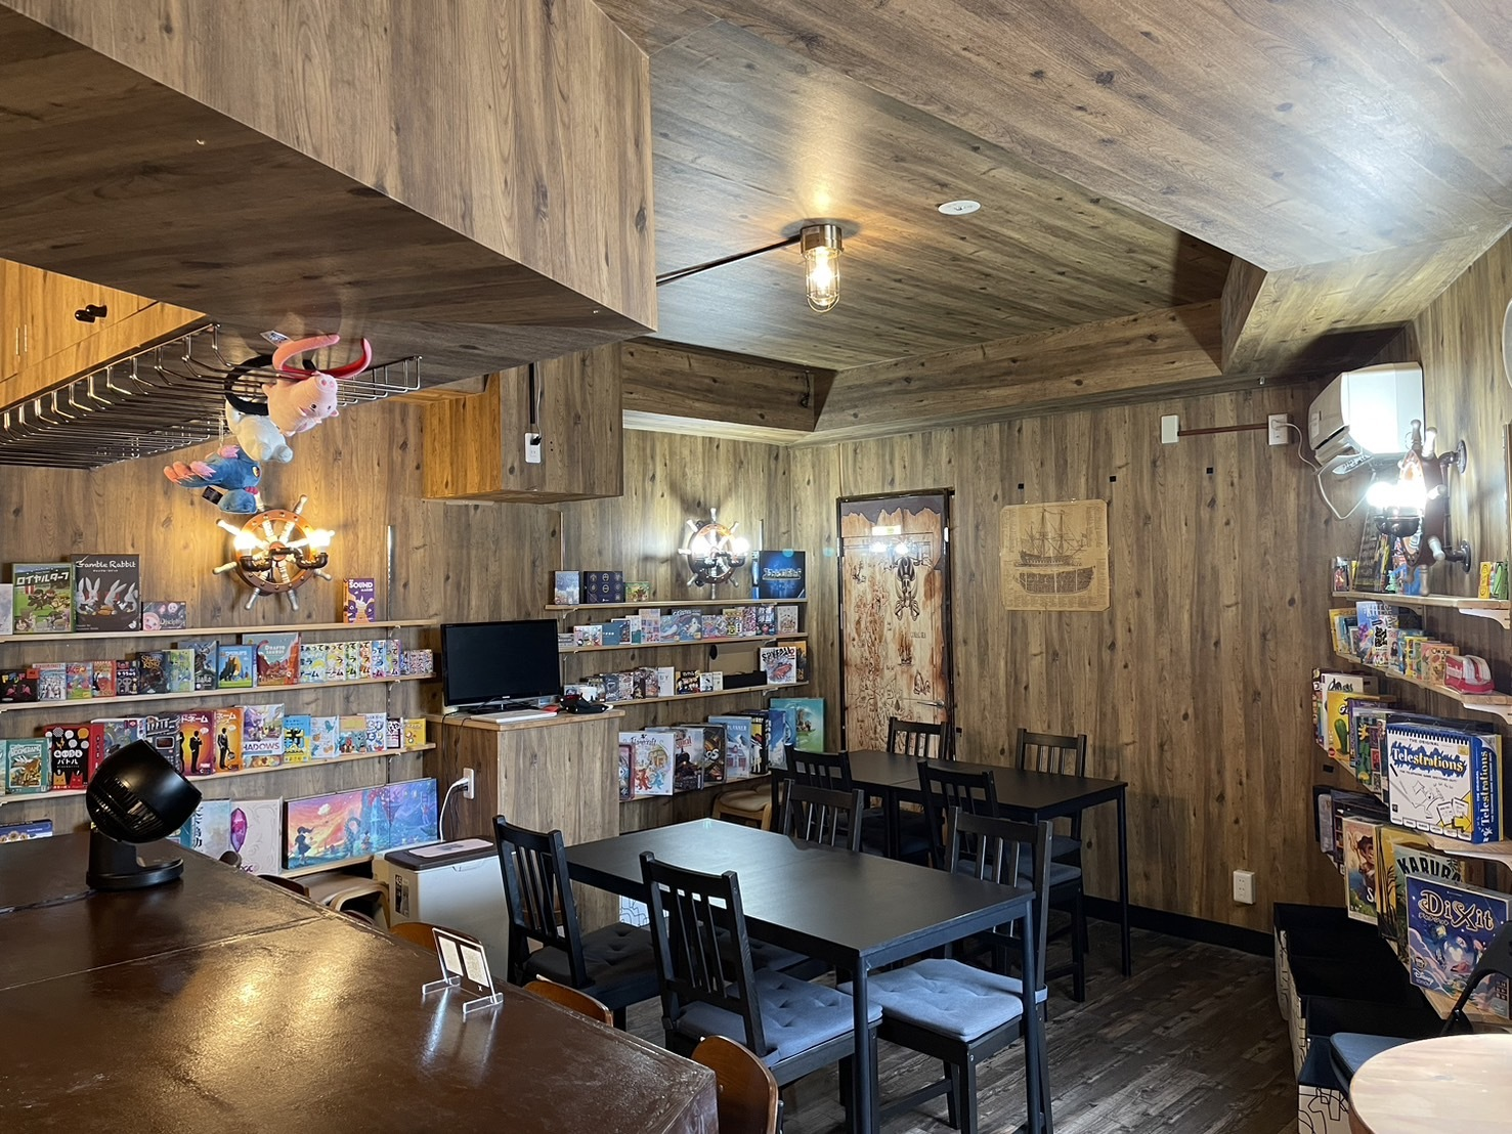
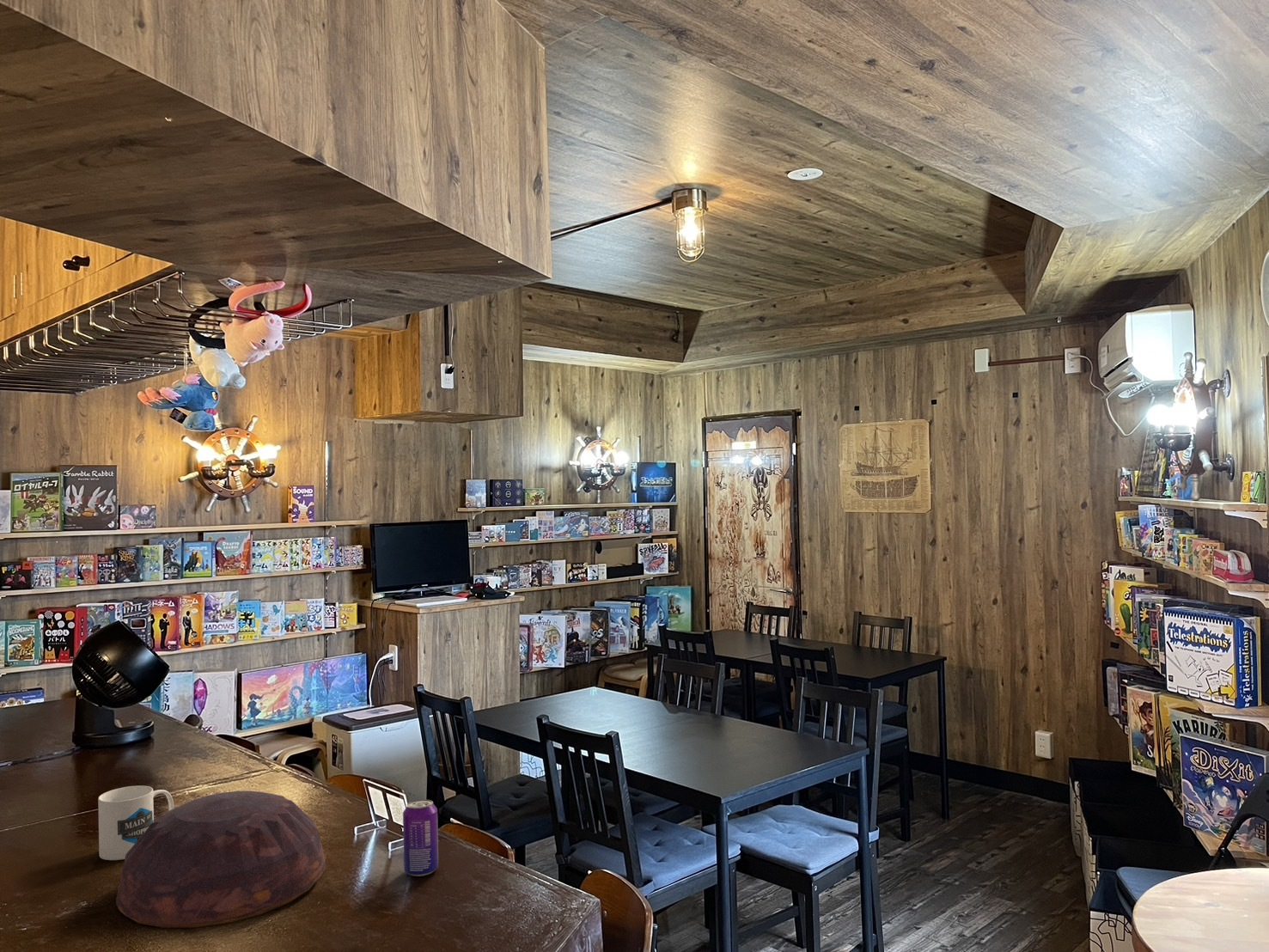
+ bowl [115,790,326,929]
+ mug [97,785,174,861]
+ beverage can [402,798,439,877]
